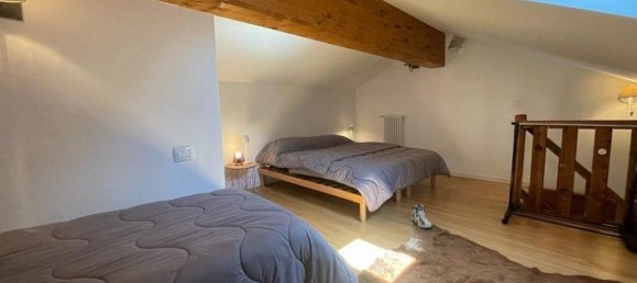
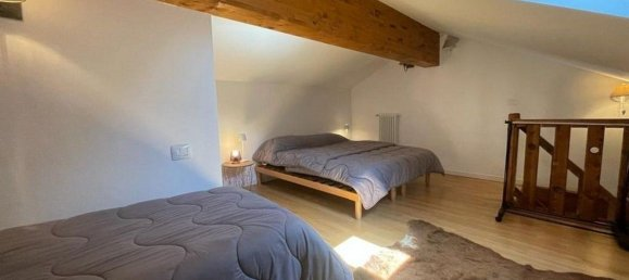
- sneaker [409,203,433,229]
